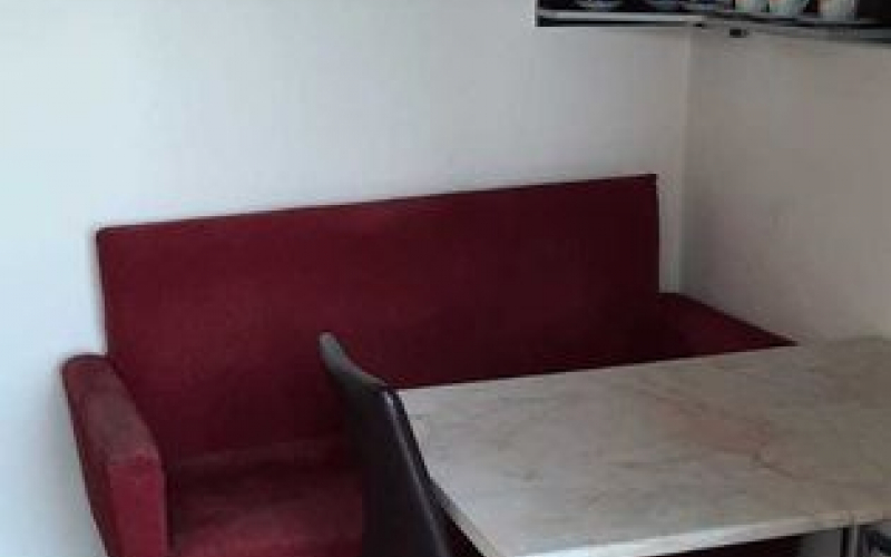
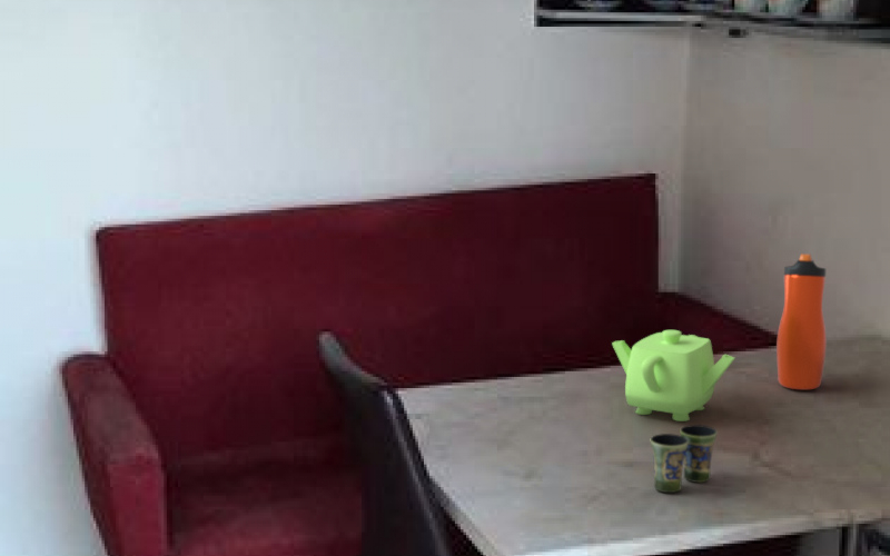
+ water bottle [775,252,828,390]
+ teapot [611,329,735,423]
+ cup [650,424,719,494]
